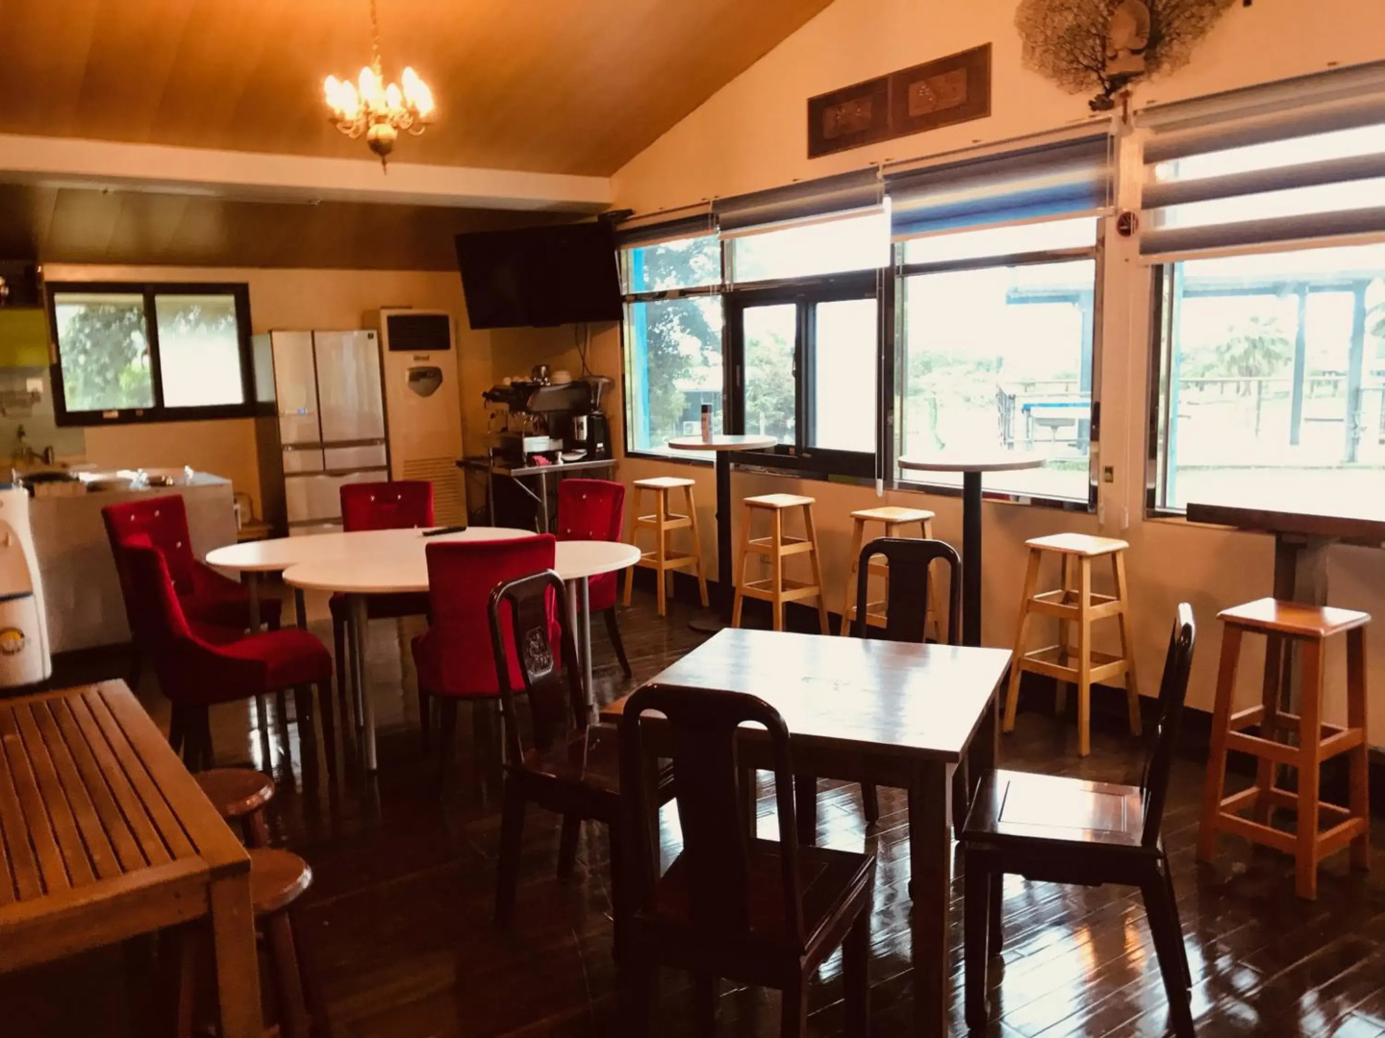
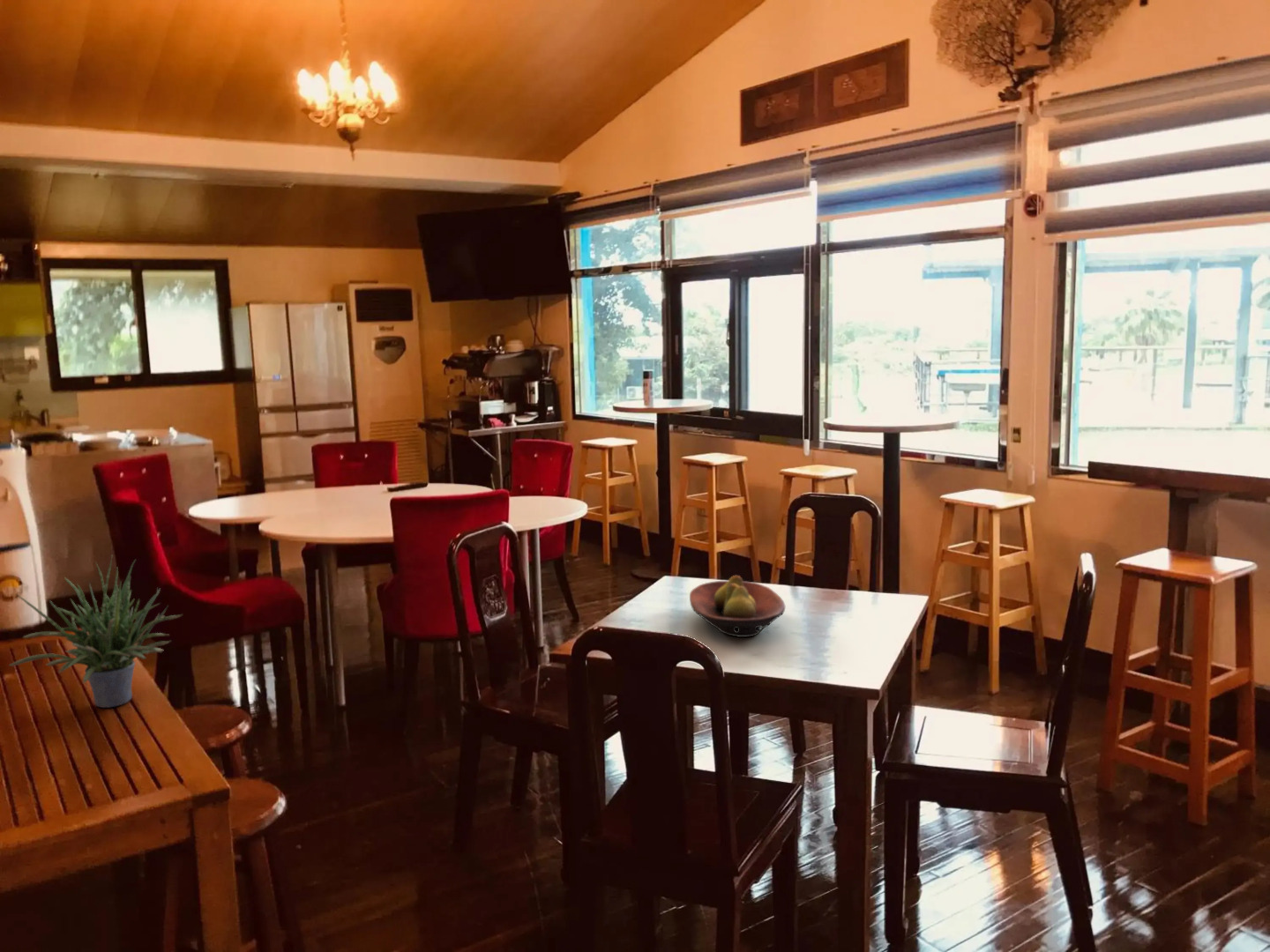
+ potted plant [8,554,183,709]
+ fruit bowl [689,575,786,638]
